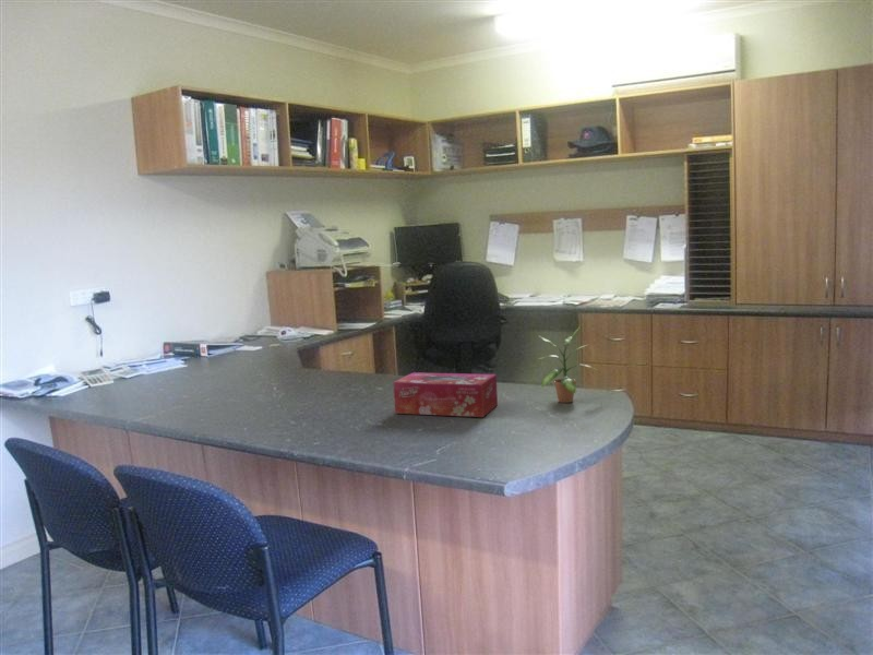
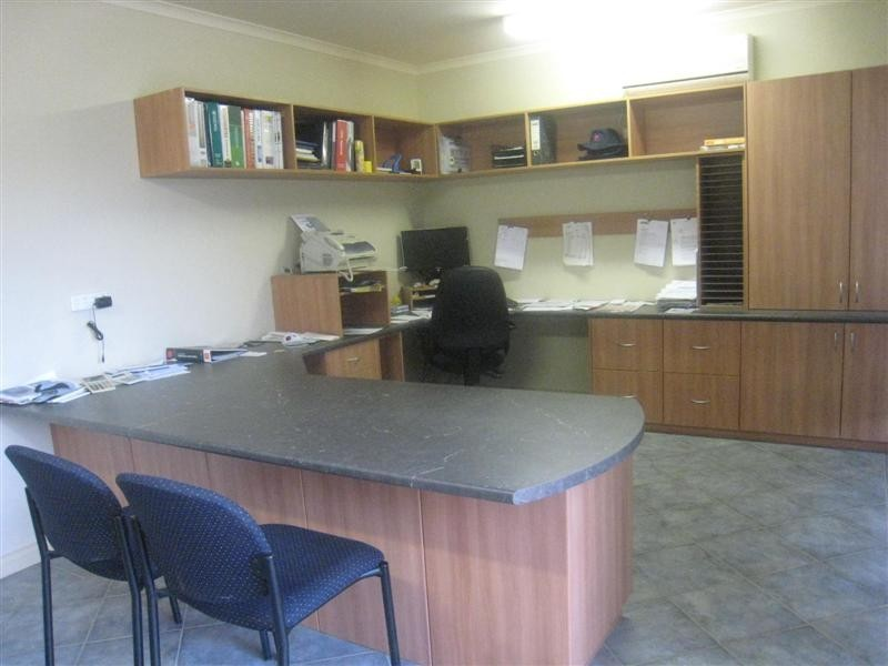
- potted plant [538,324,601,404]
- tissue box [393,371,499,418]
